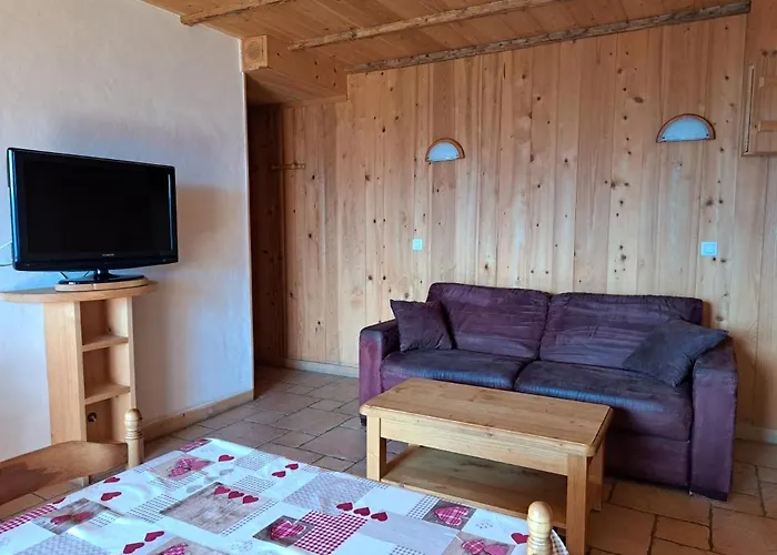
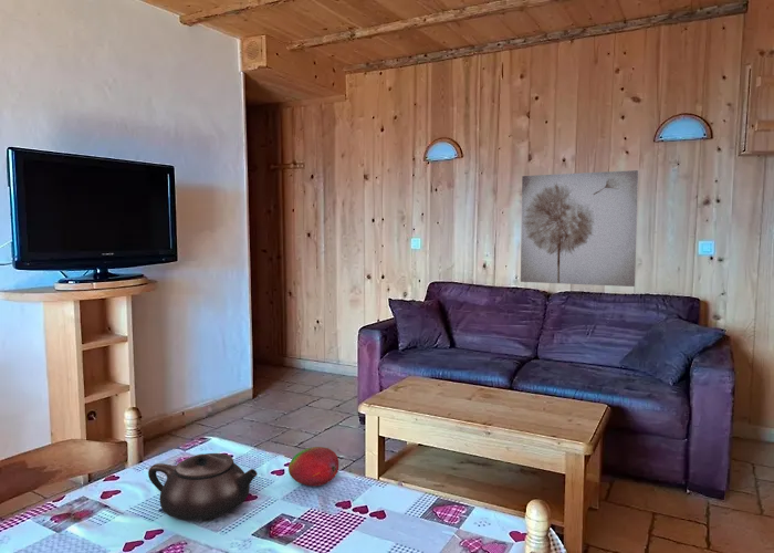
+ teapot [147,452,258,522]
+ wall art [520,169,639,288]
+ fruit [287,446,339,487]
